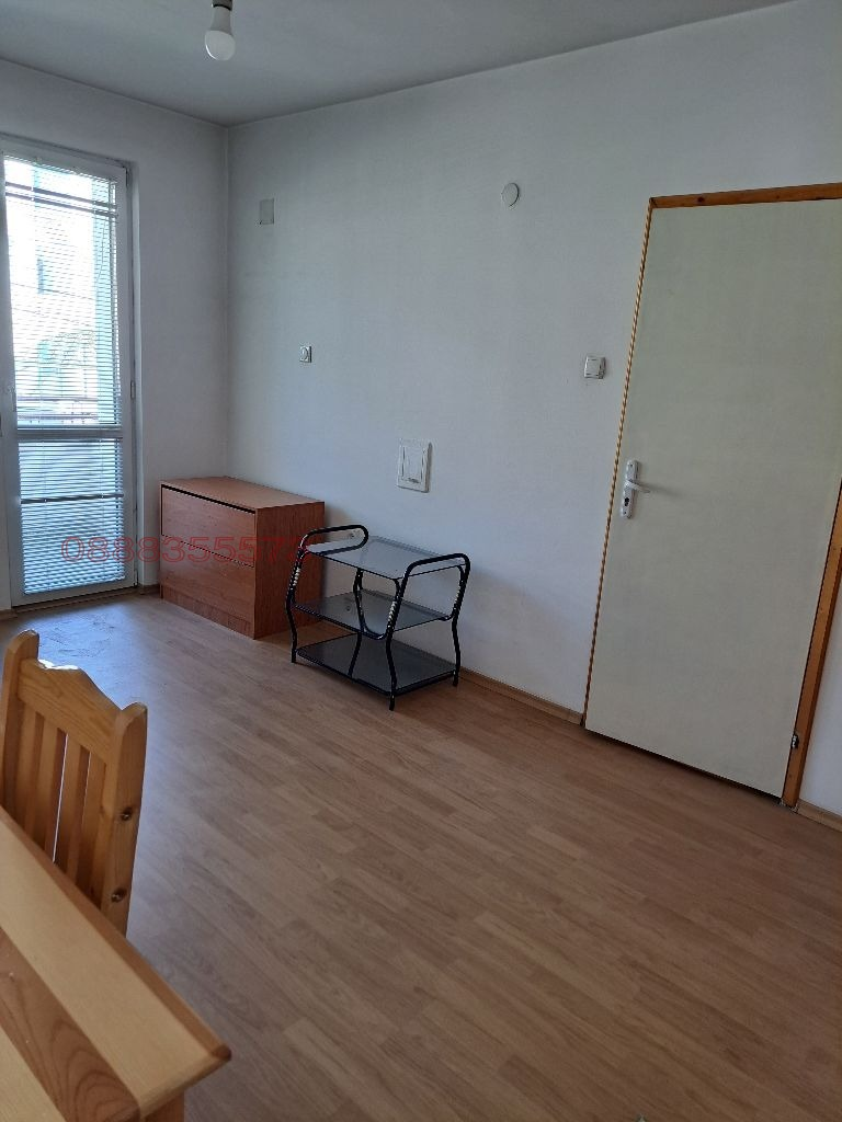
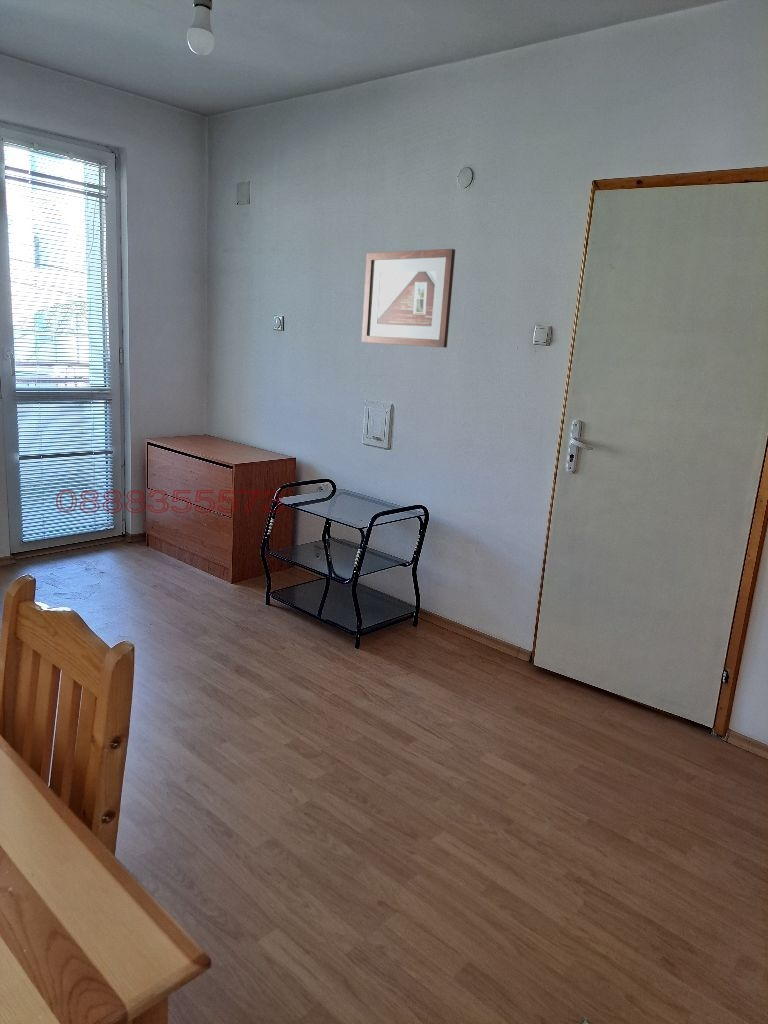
+ picture frame [361,248,456,349]
